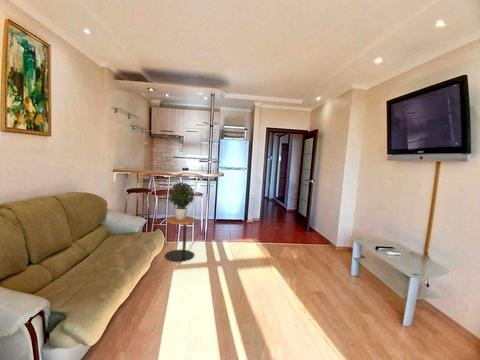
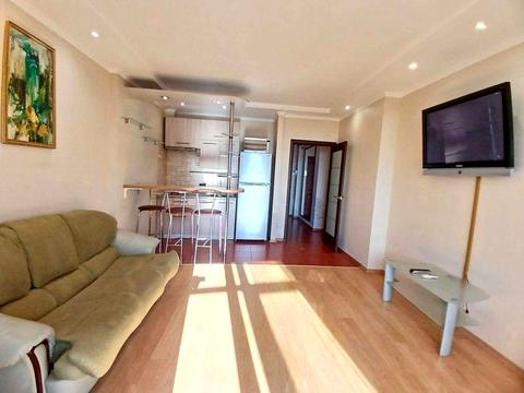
- potted plant [167,181,197,221]
- side table [164,215,197,263]
